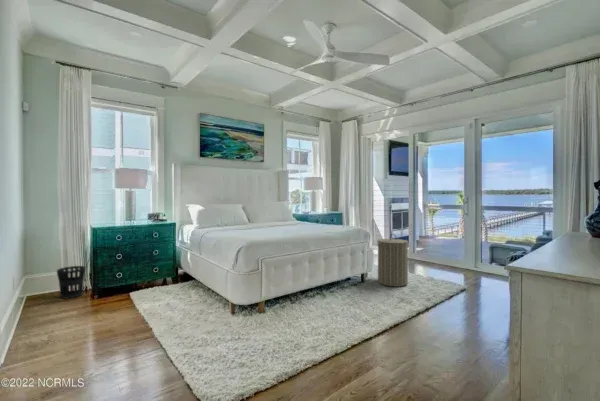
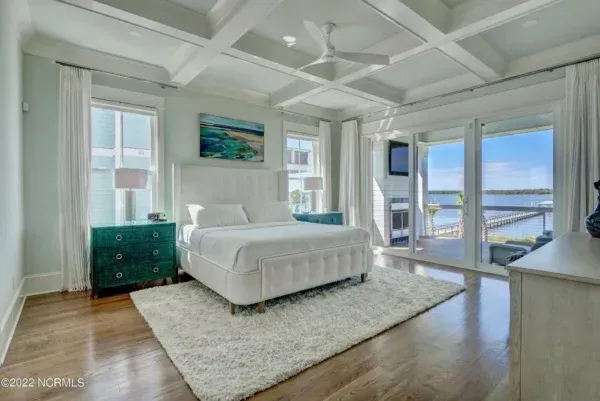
- wastebasket [56,265,86,300]
- laundry hamper [377,233,409,288]
